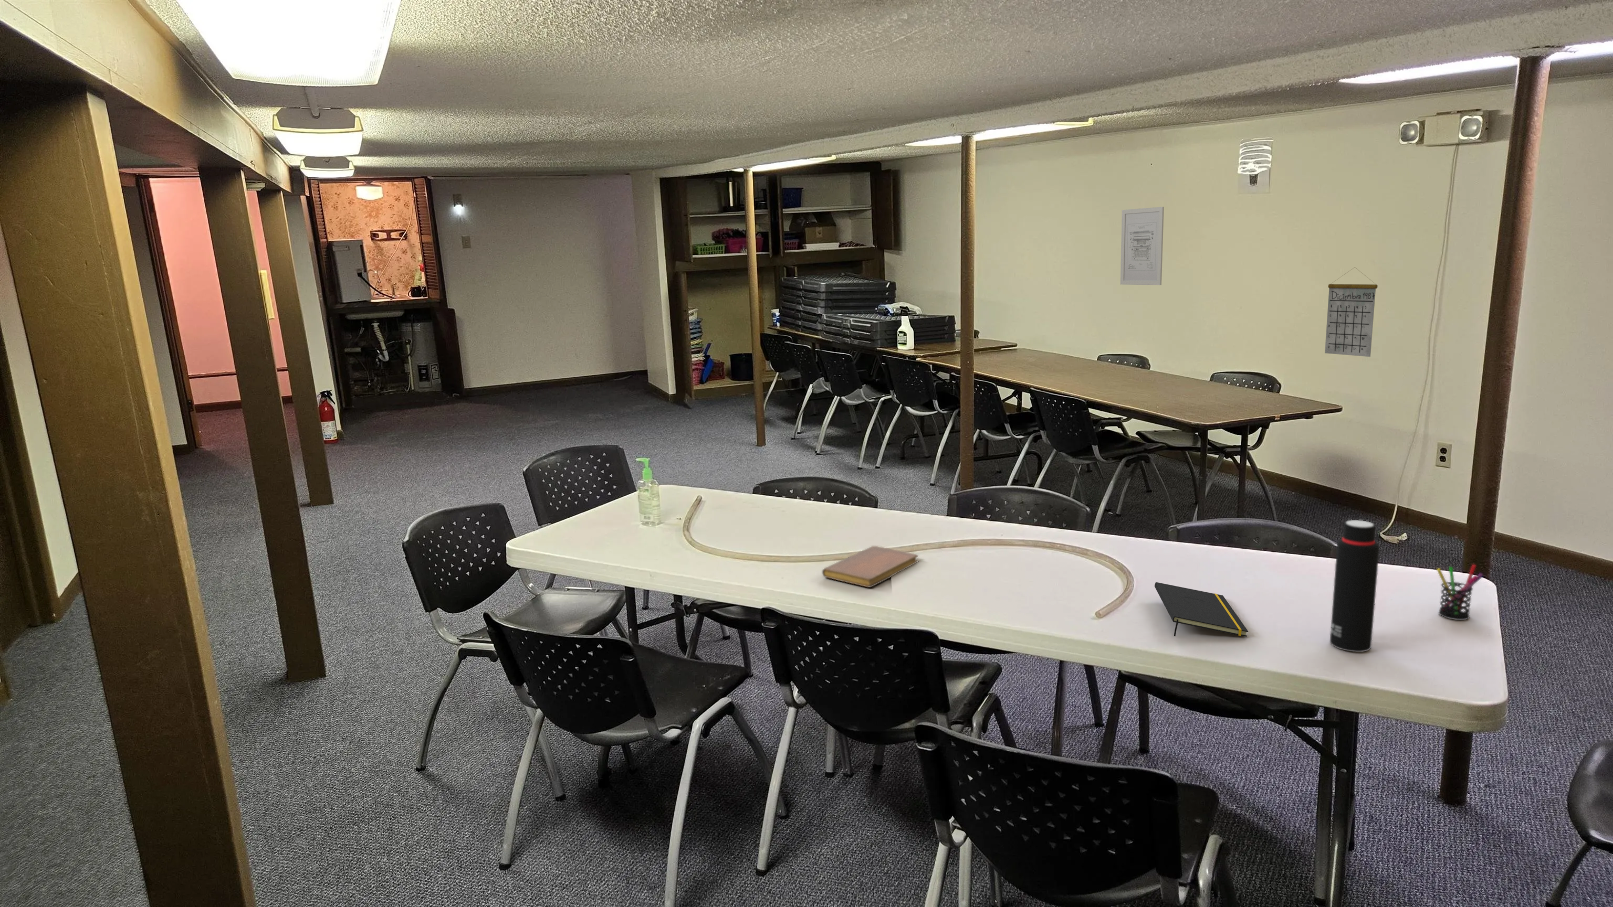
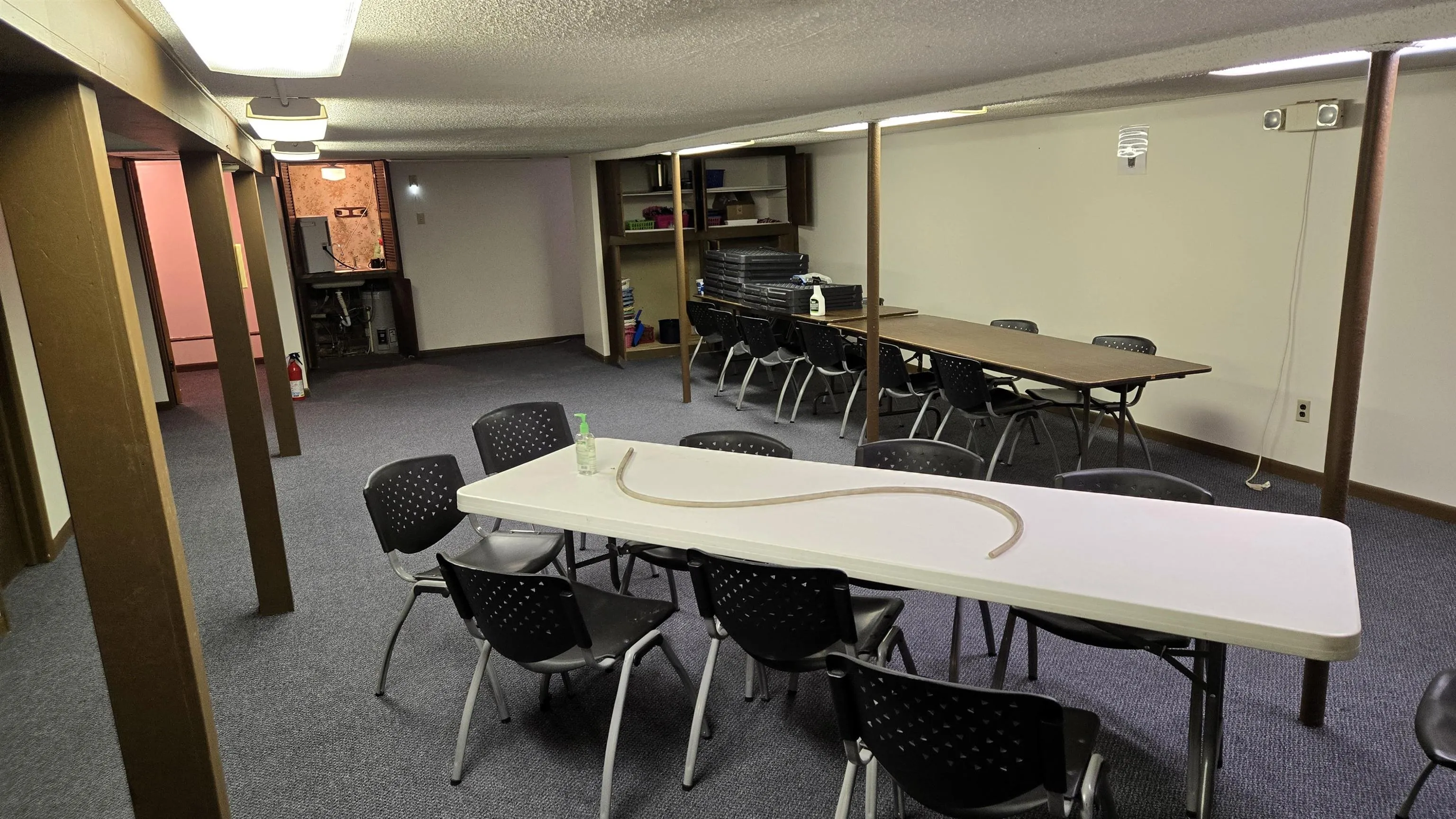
- notepad [1154,581,1249,638]
- water bottle [1329,519,1380,652]
- wall art [1120,206,1164,286]
- calendar [1324,267,1378,358]
- pen holder [1436,564,1483,620]
- notebook [822,546,918,588]
